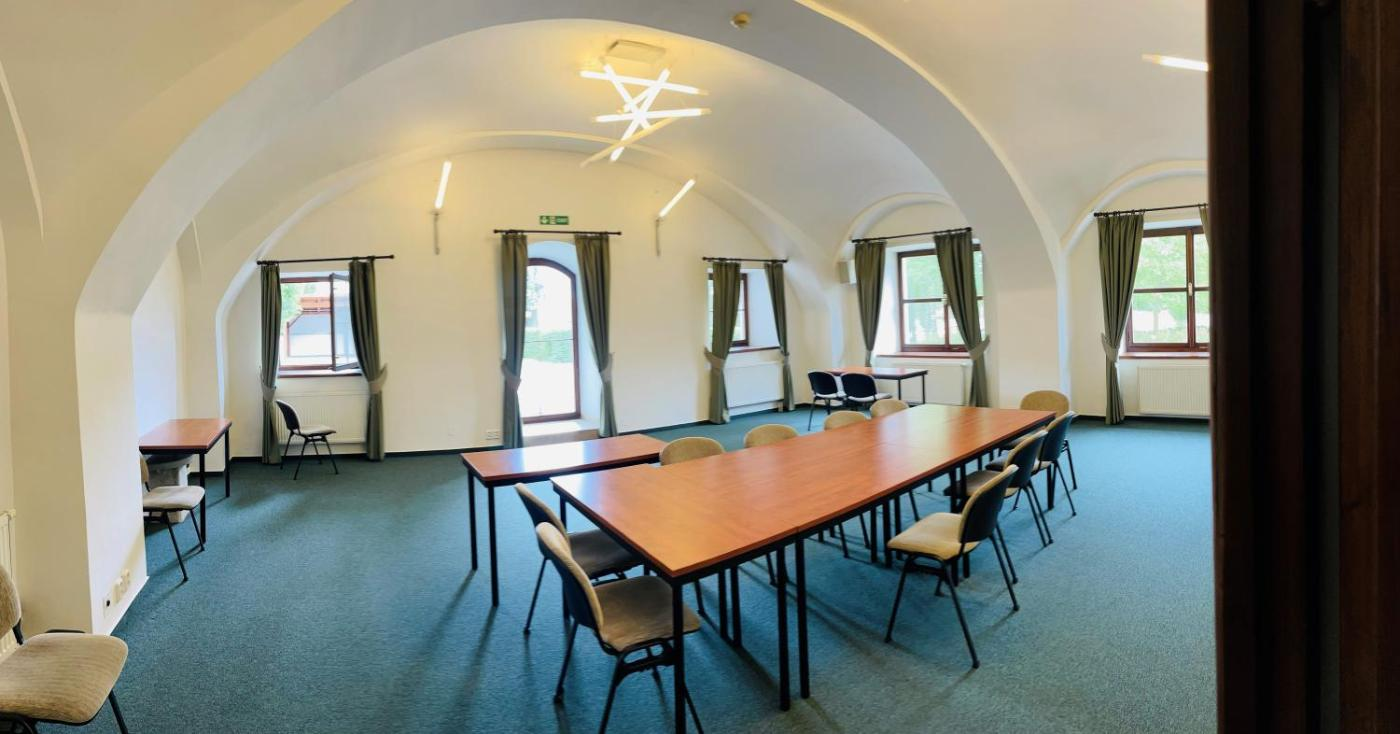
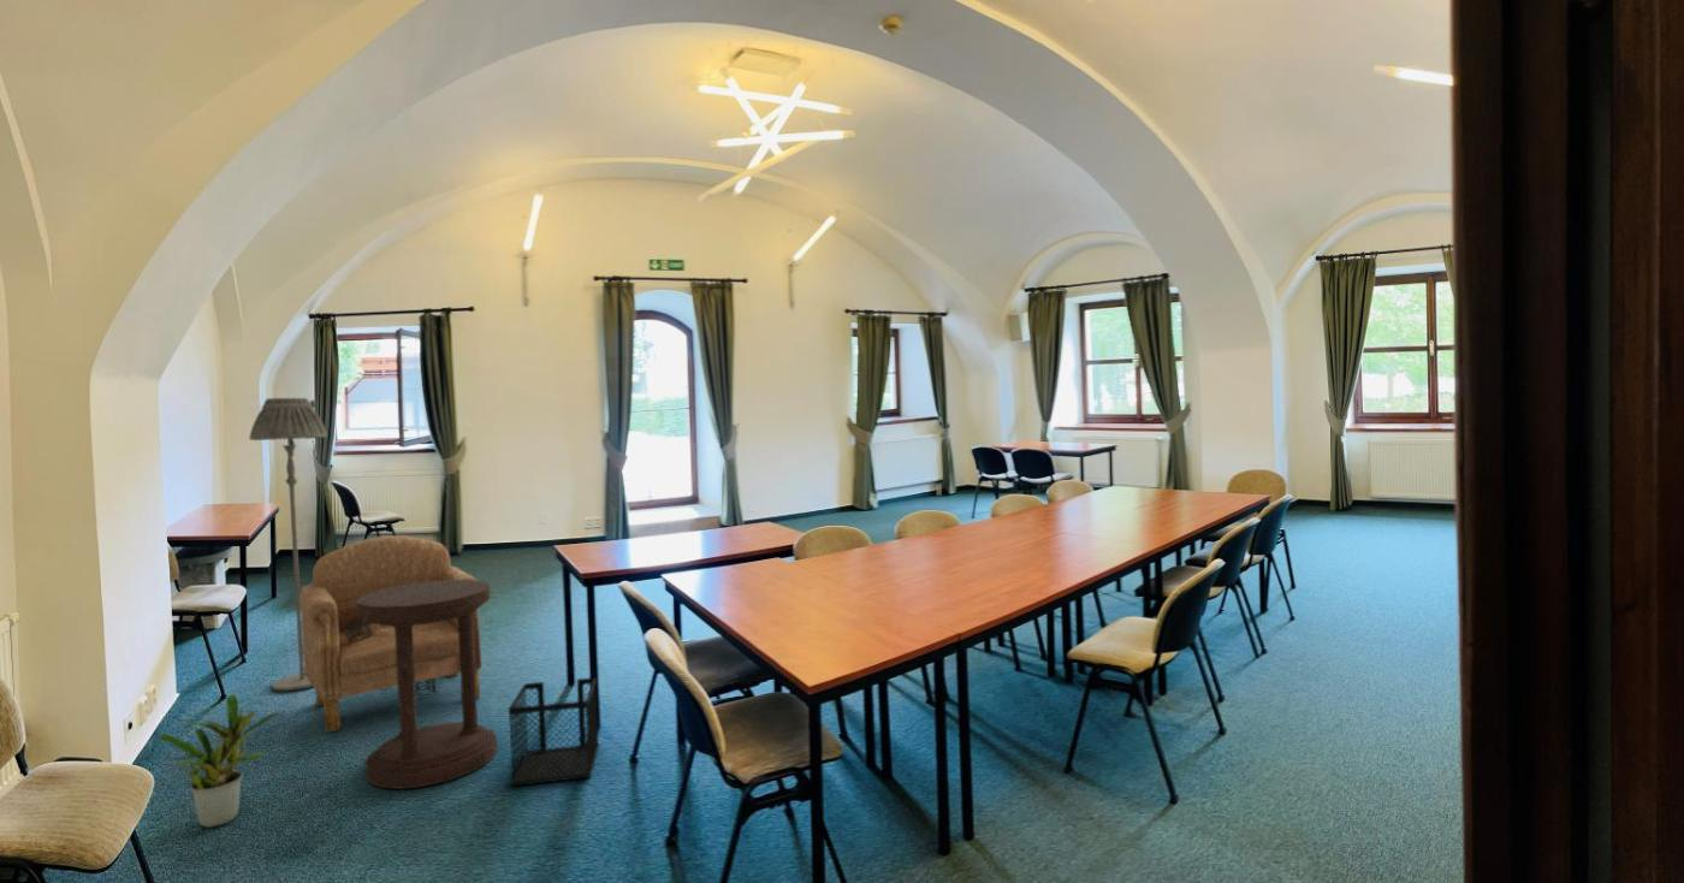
+ armchair [300,534,482,734]
+ floor lamp [248,397,328,692]
+ side table [356,580,498,790]
+ potted plant [159,693,284,829]
+ wastebasket [508,676,600,788]
